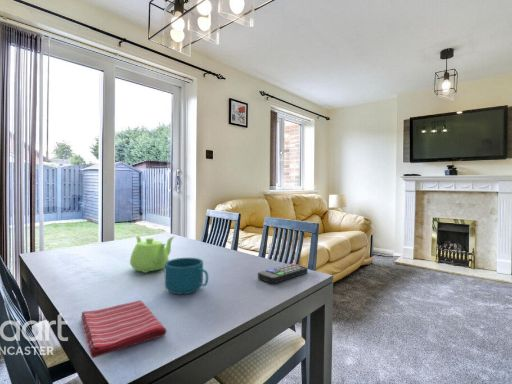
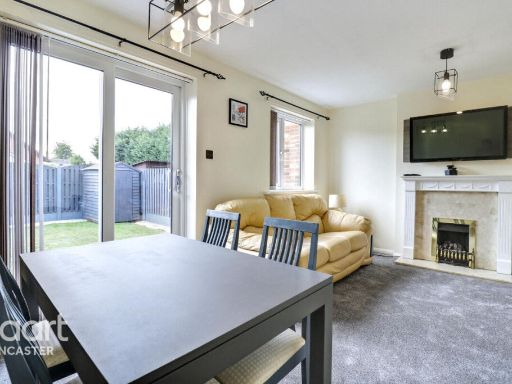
- remote control [257,262,309,285]
- teapot [129,235,176,274]
- cup [164,257,209,295]
- dish towel [80,299,167,359]
